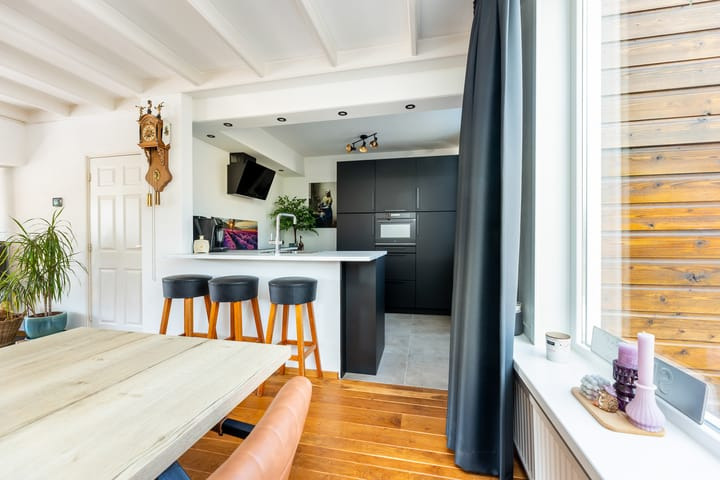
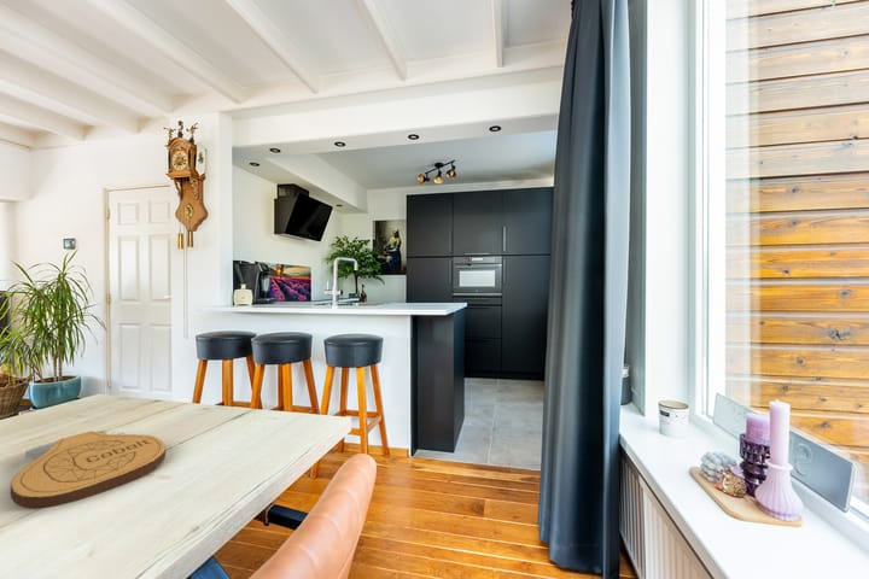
+ key chain [10,429,167,509]
